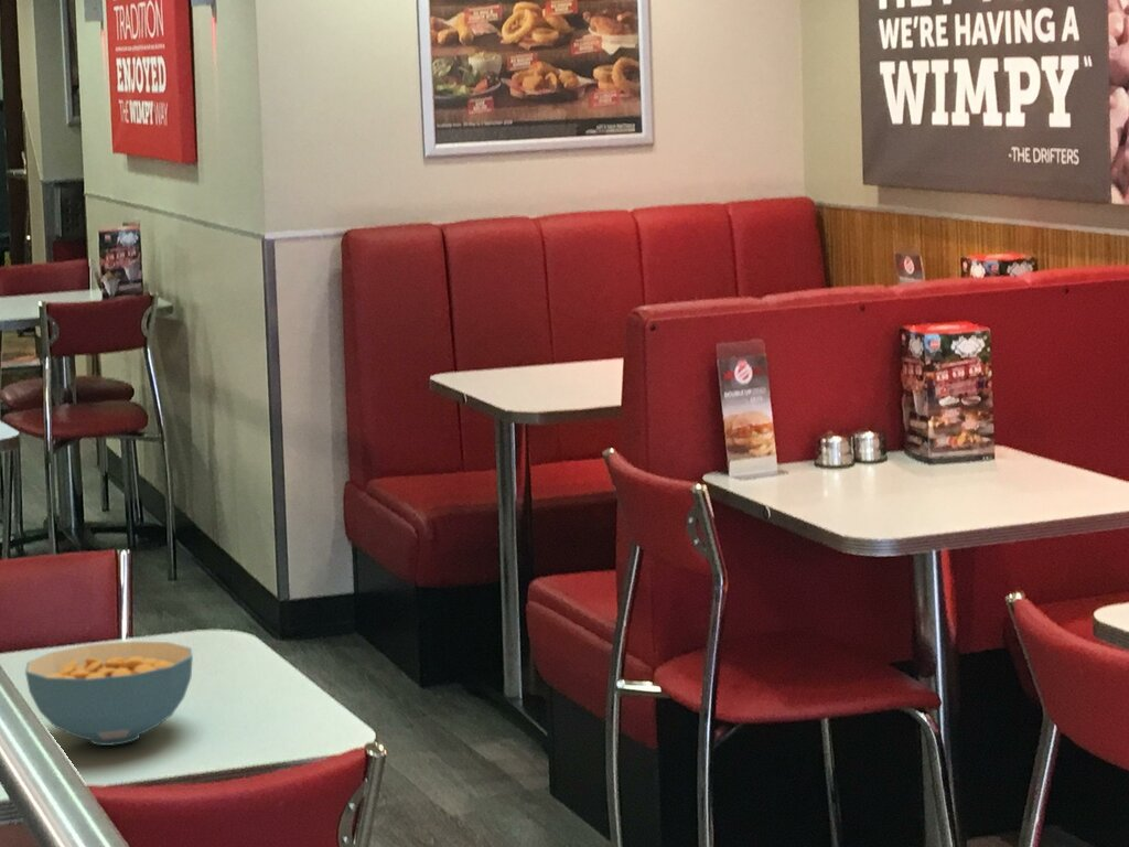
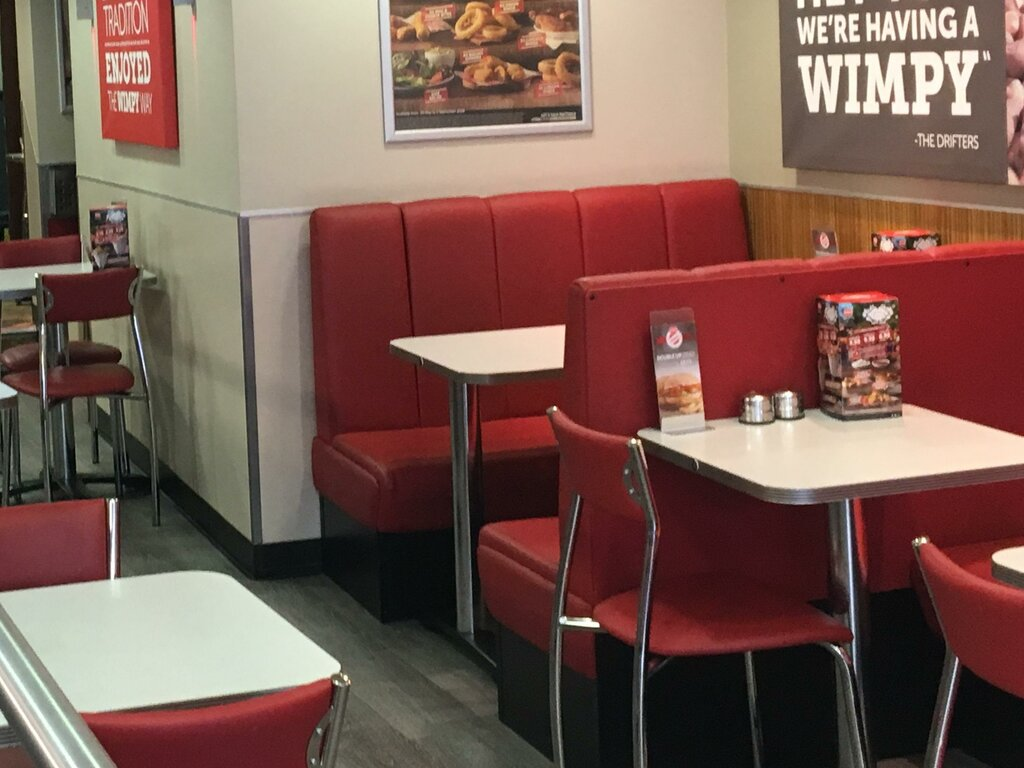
- cereal bowl [24,640,194,747]
